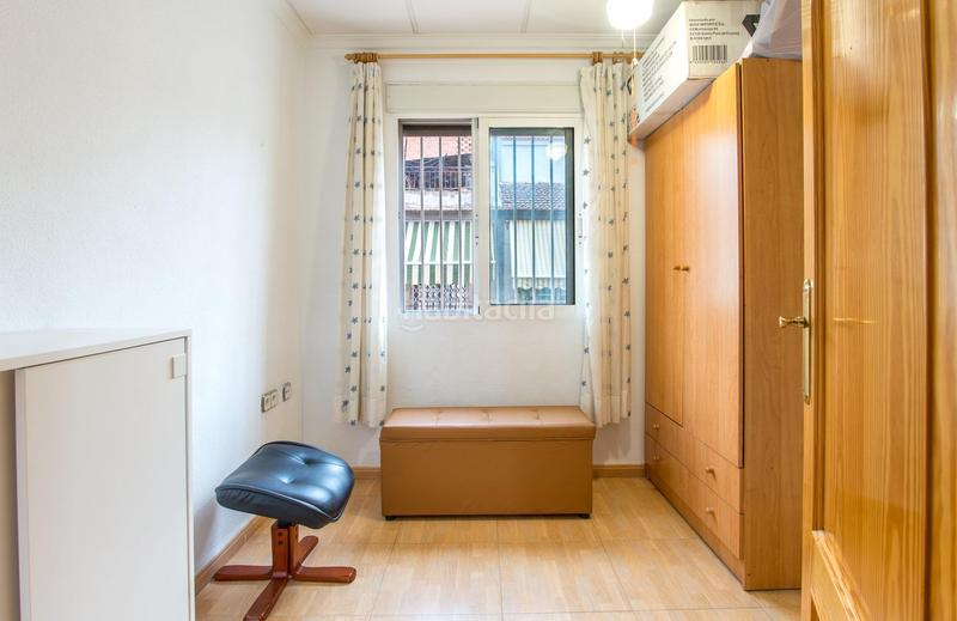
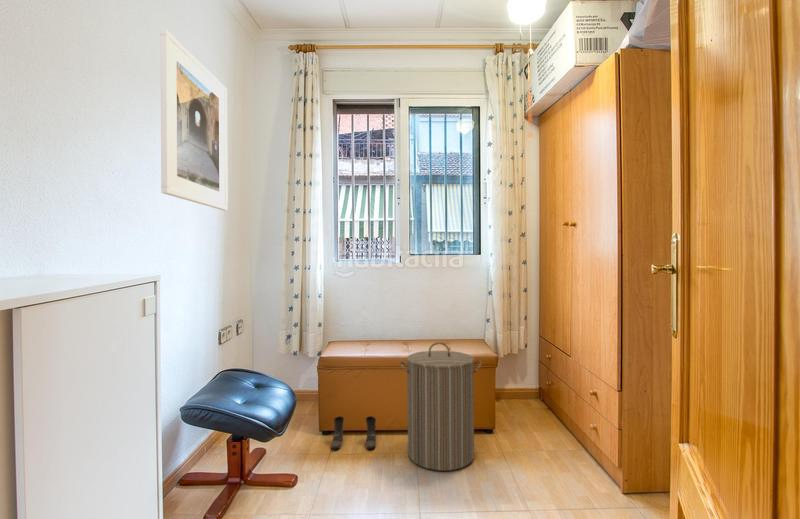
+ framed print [160,28,229,211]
+ laundry hamper [398,341,483,472]
+ boots [330,415,377,450]
